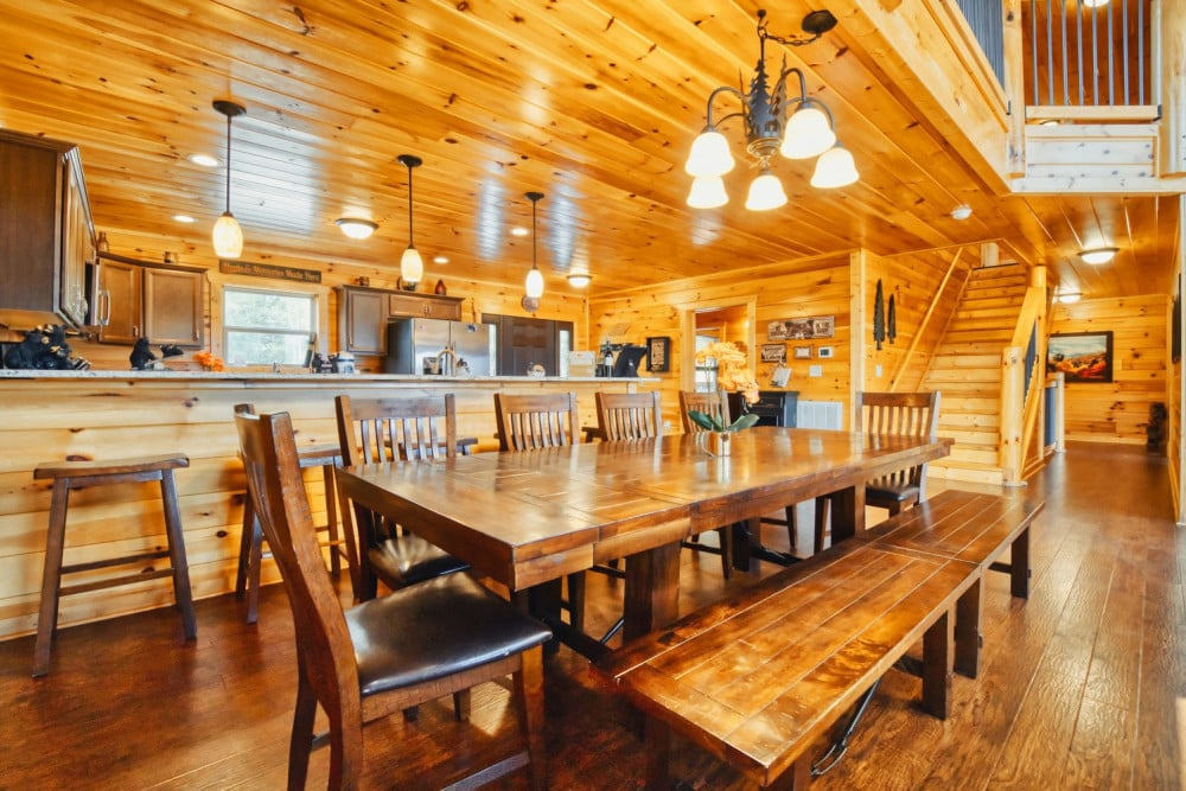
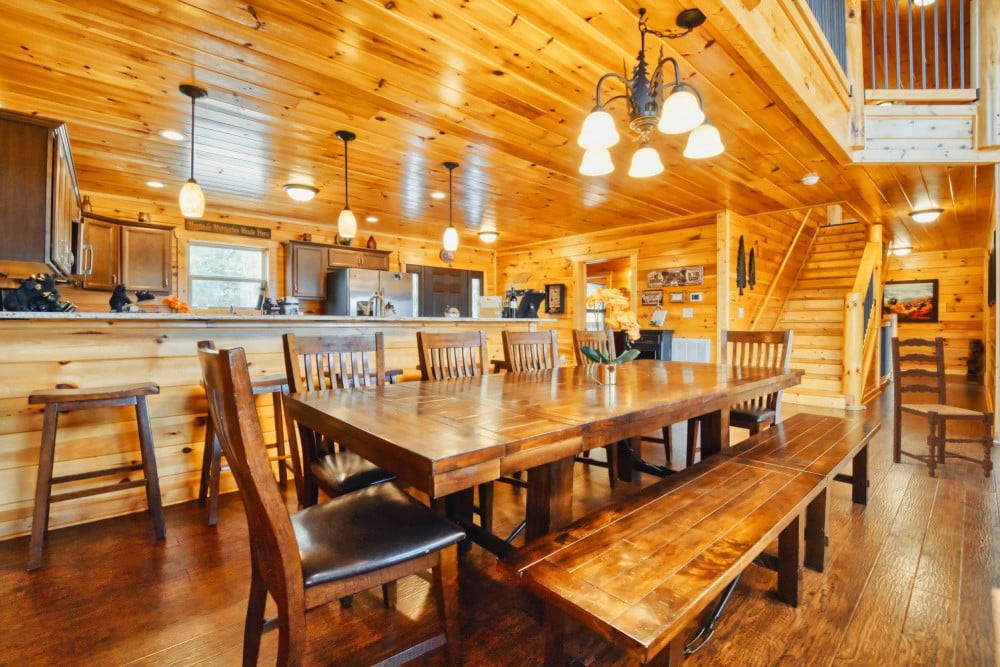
+ dining chair [890,336,995,479]
